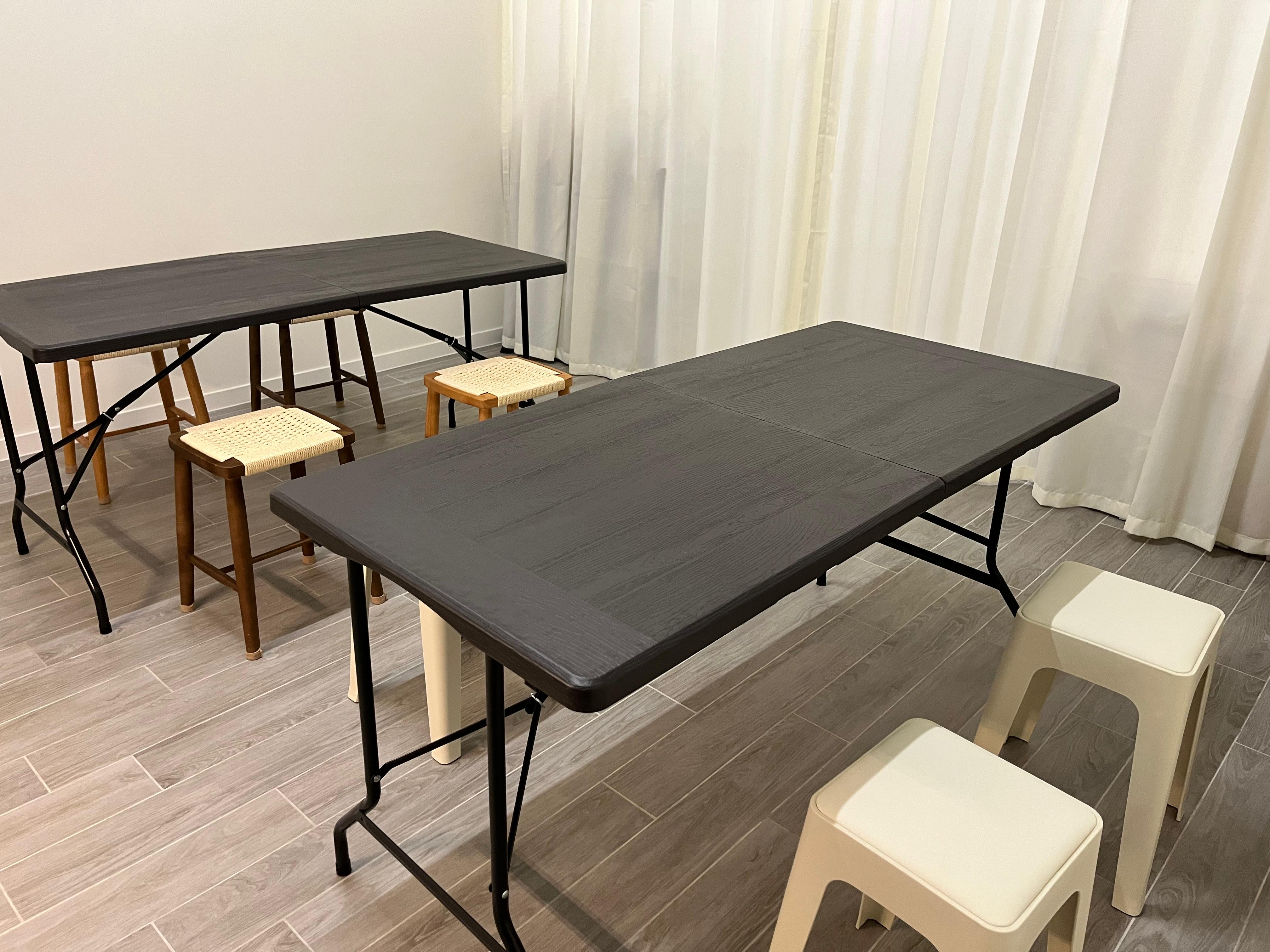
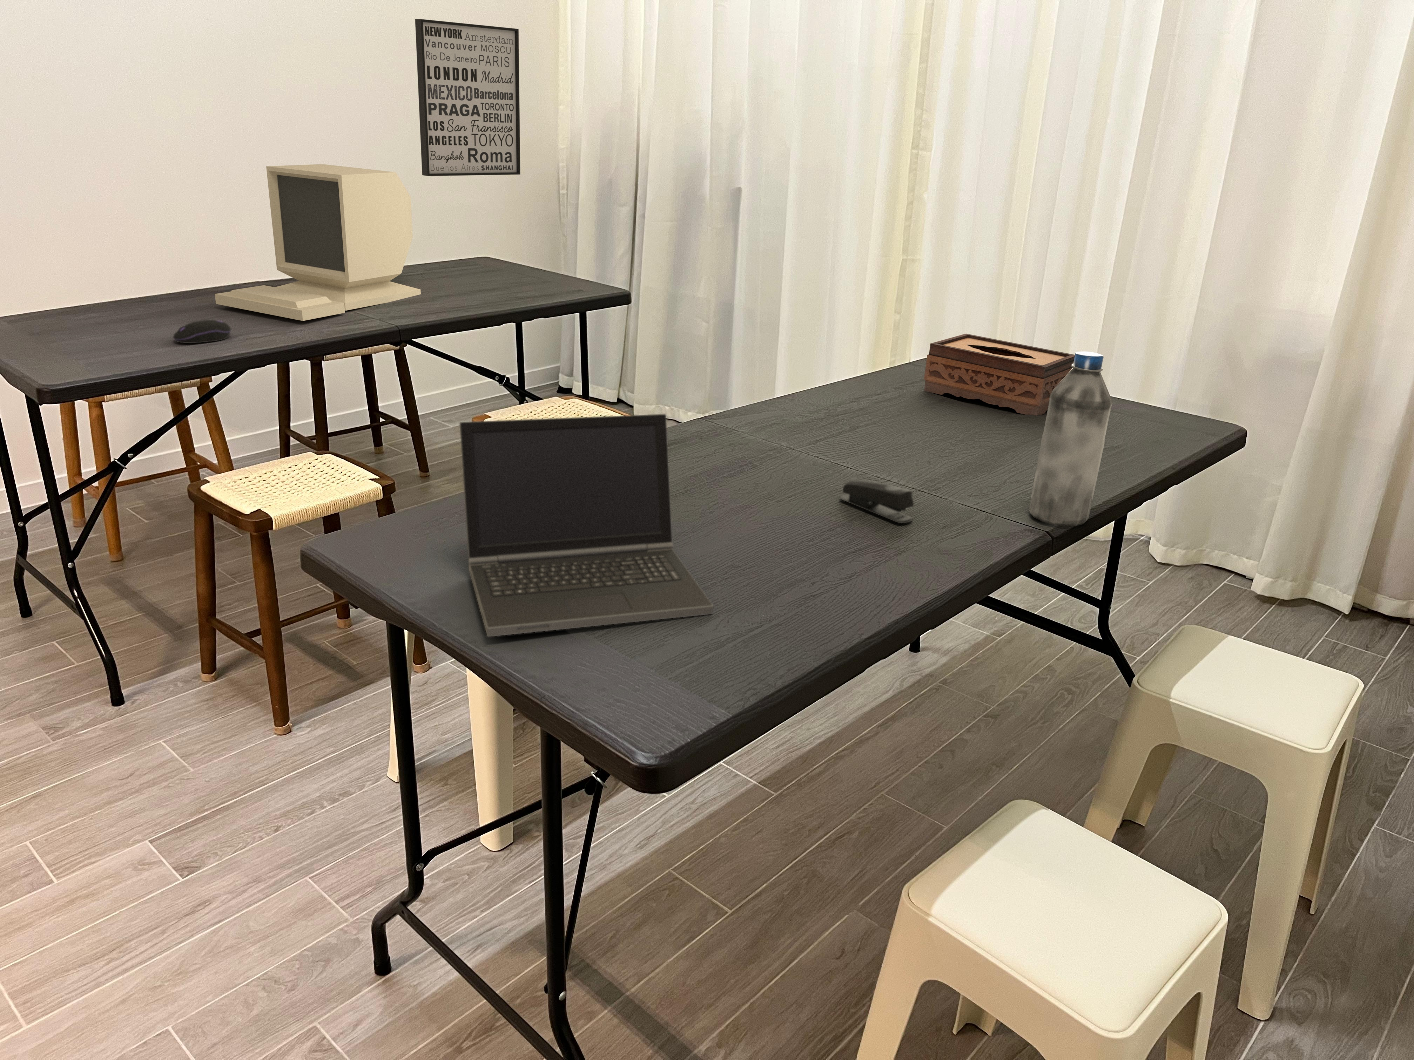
+ laptop computer [459,413,714,637]
+ water bottle [1029,351,1112,527]
+ wall art [414,19,521,176]
+ computer mouse [173,320,232,344]
+ computer monitor [215,164,421,321]
+ stapler [838,479,914,523]
+ tissue box [923,333,1076,416]
